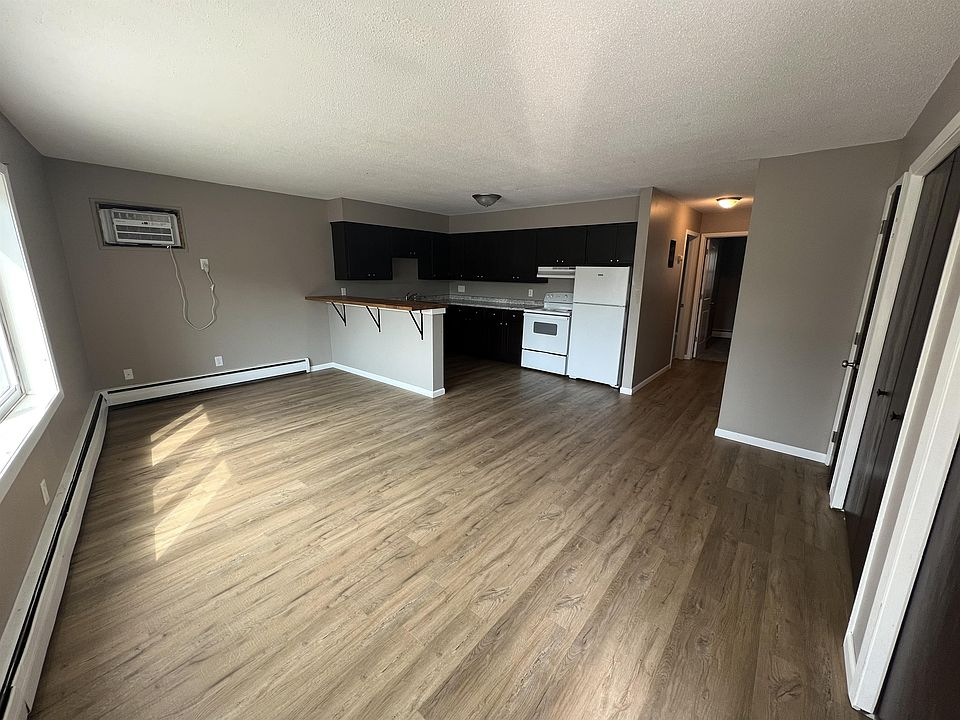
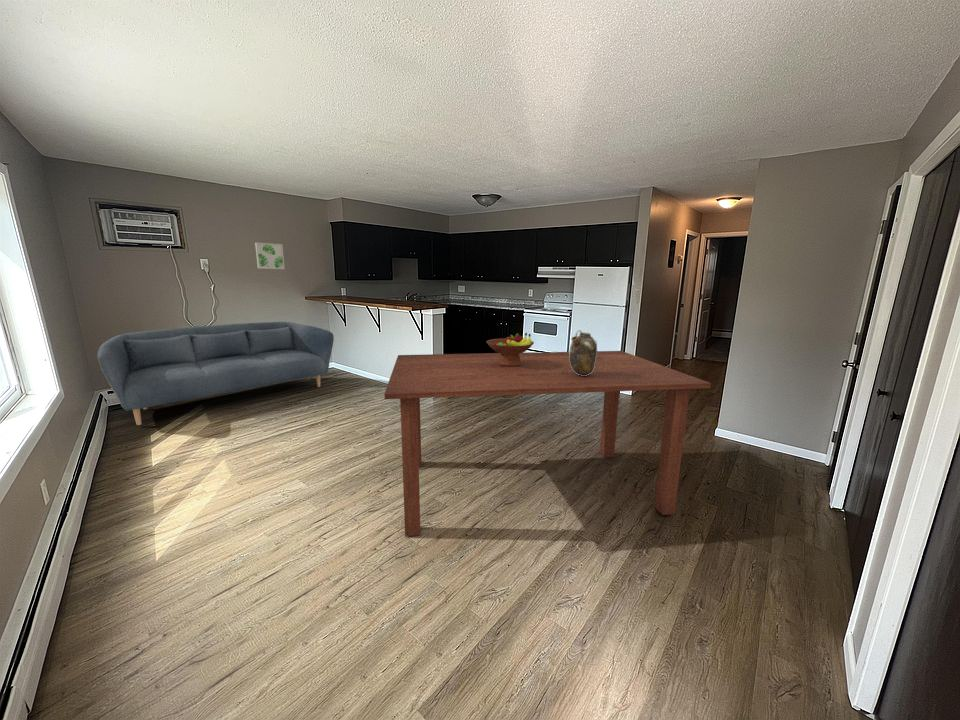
+ dining table [383,350,712,537]
+ sofa [96,321,335,426]
+ fruit bowl [486,332,535,366]
+ wall art [254,242,286,270]
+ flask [568,329,598,376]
